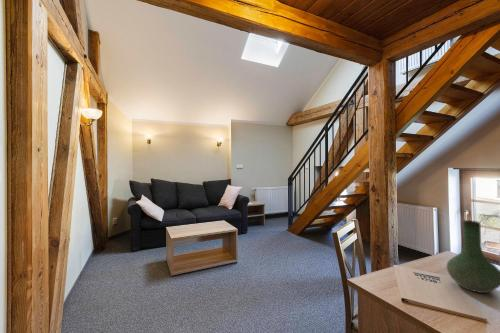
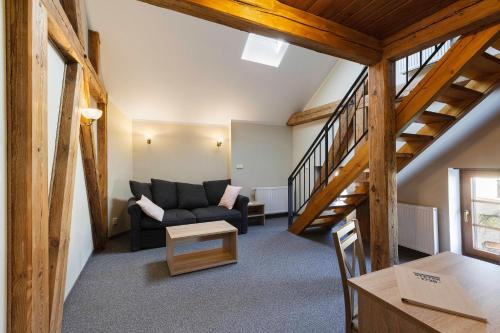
- vase [446,219,500,294]
